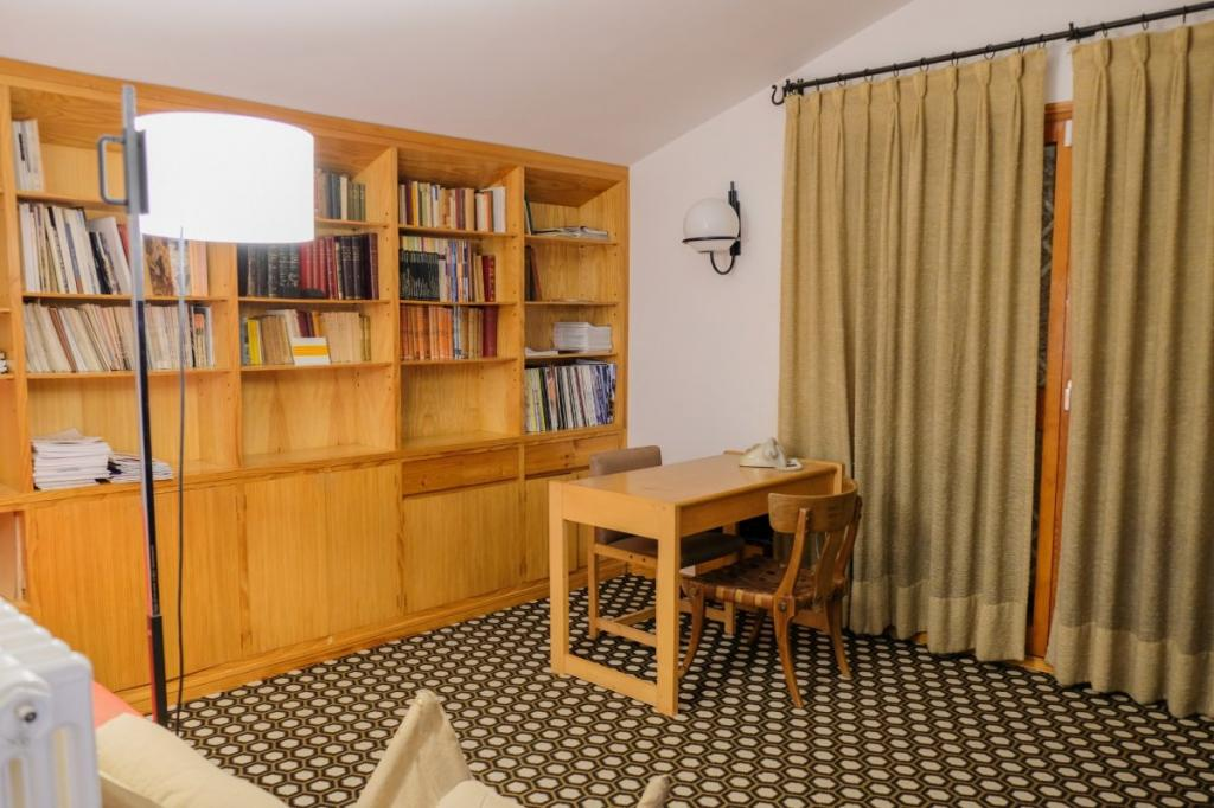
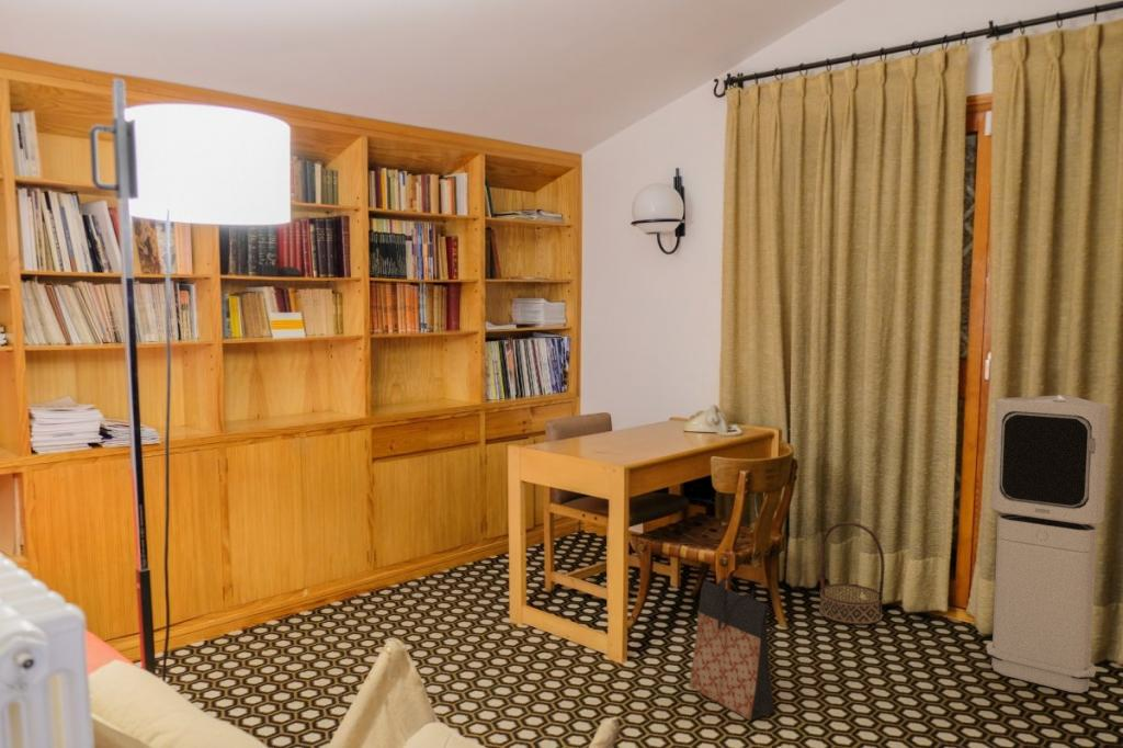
+ bag [688,576,775,722]
+ air purifier [985,394,1110,694]
+ basket [818,521,886,626]
